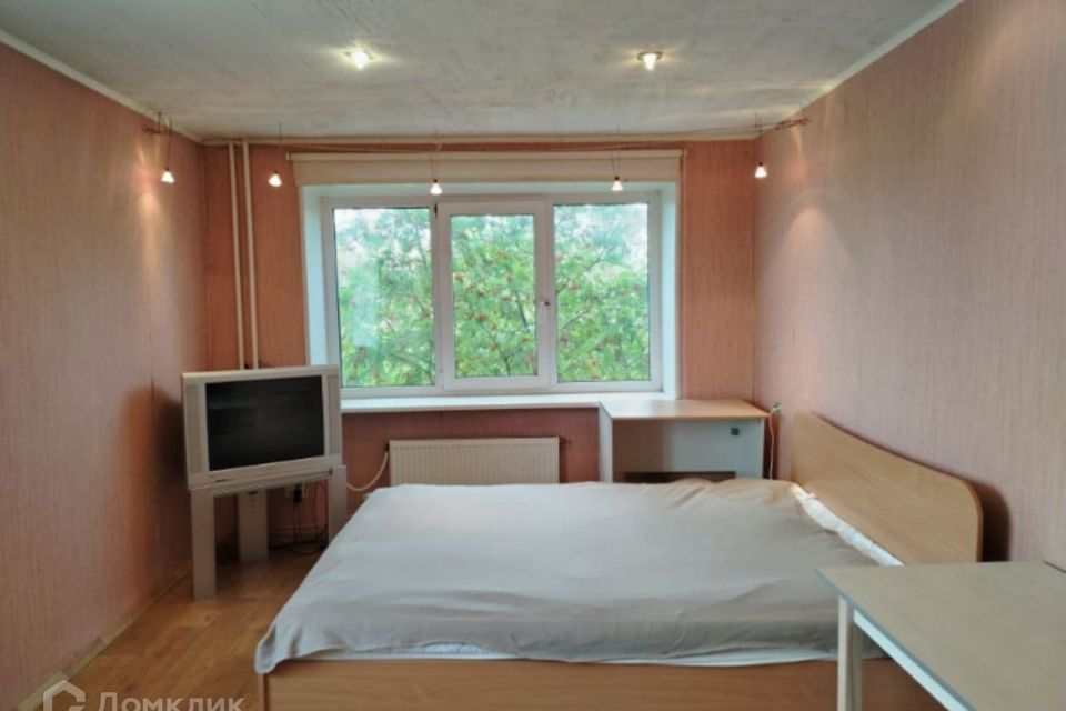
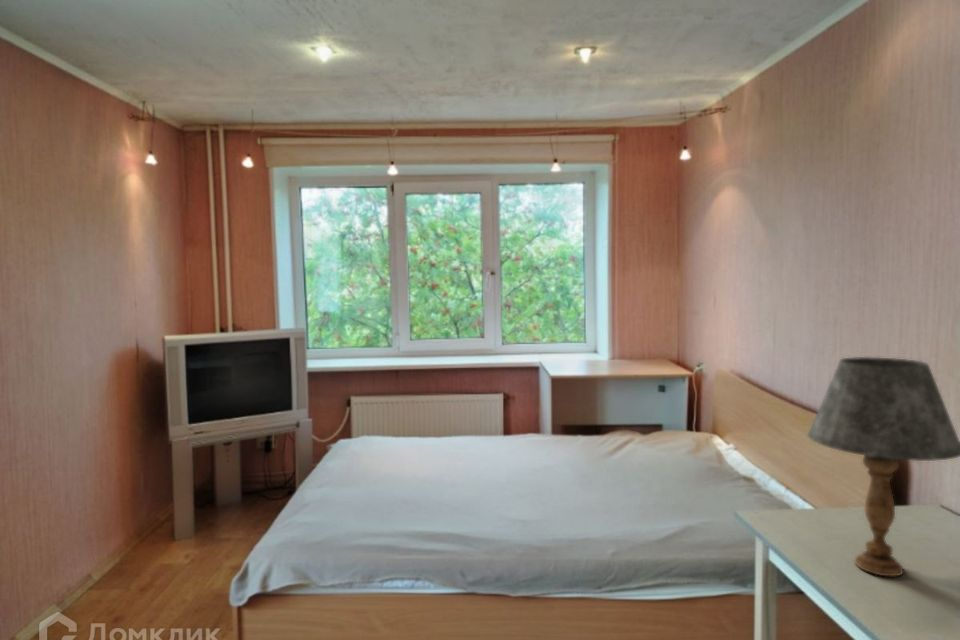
+ table lamp [807,356,960,578]
